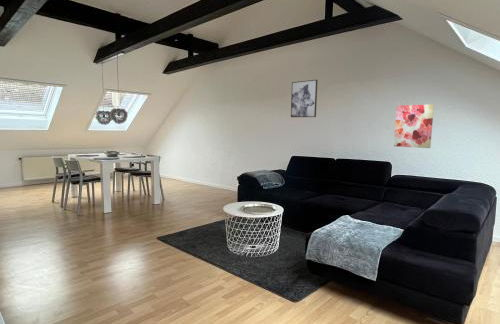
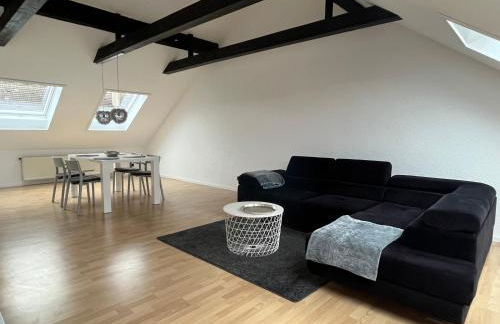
- wall art [393,103,435,149]
- wall art [290,79,319,118]
